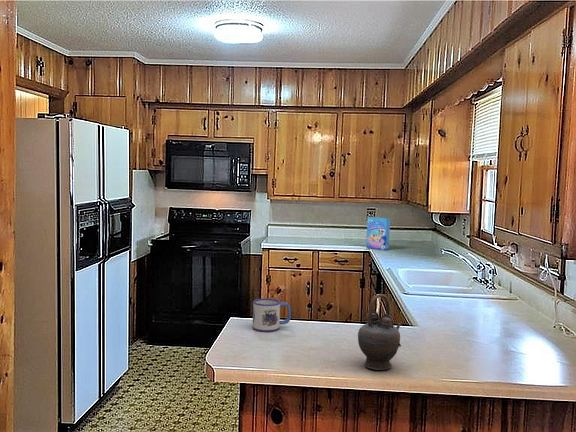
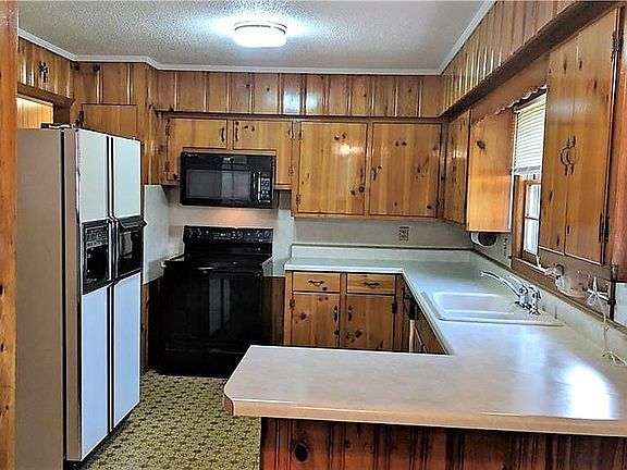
- mug [252,297,292,333]
- teapot [357,293,403,371]
- cereal box [365,216,391,251]
